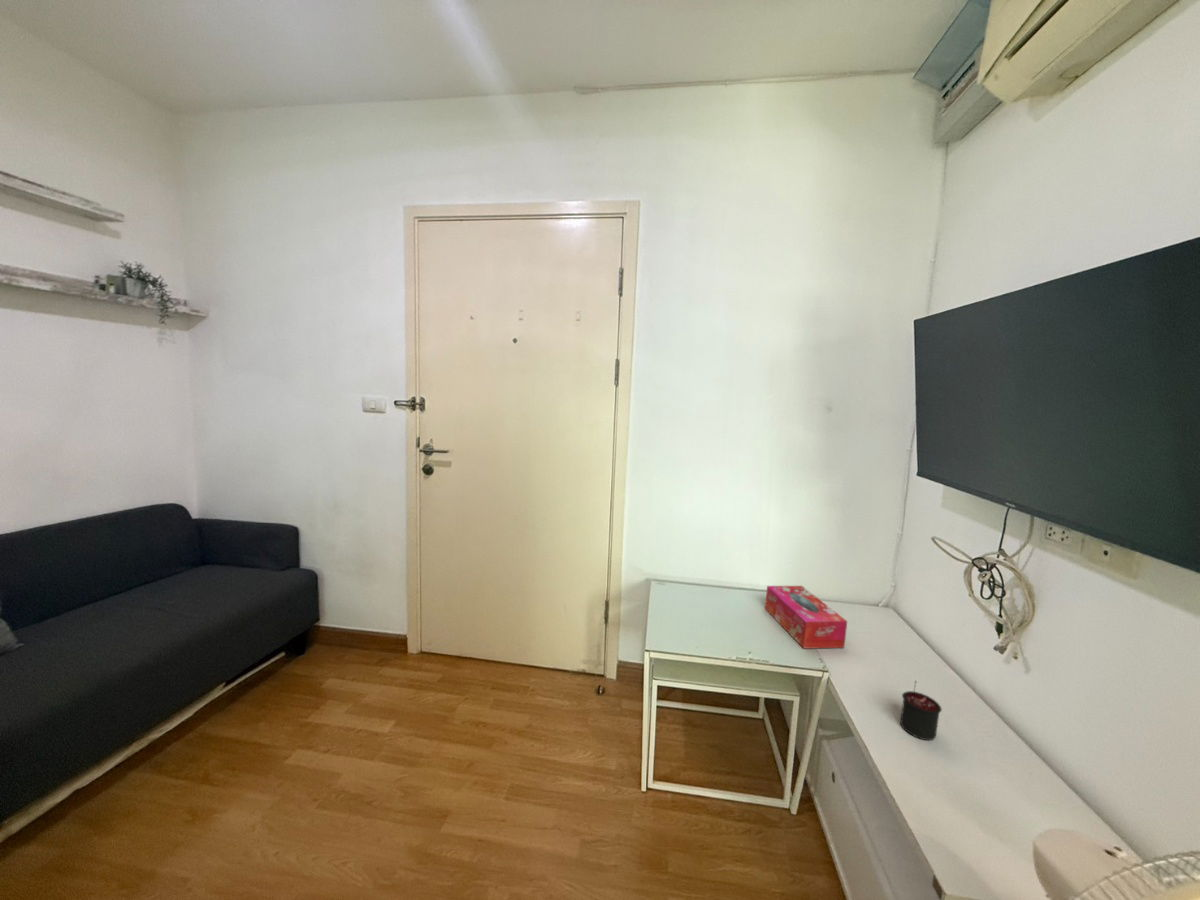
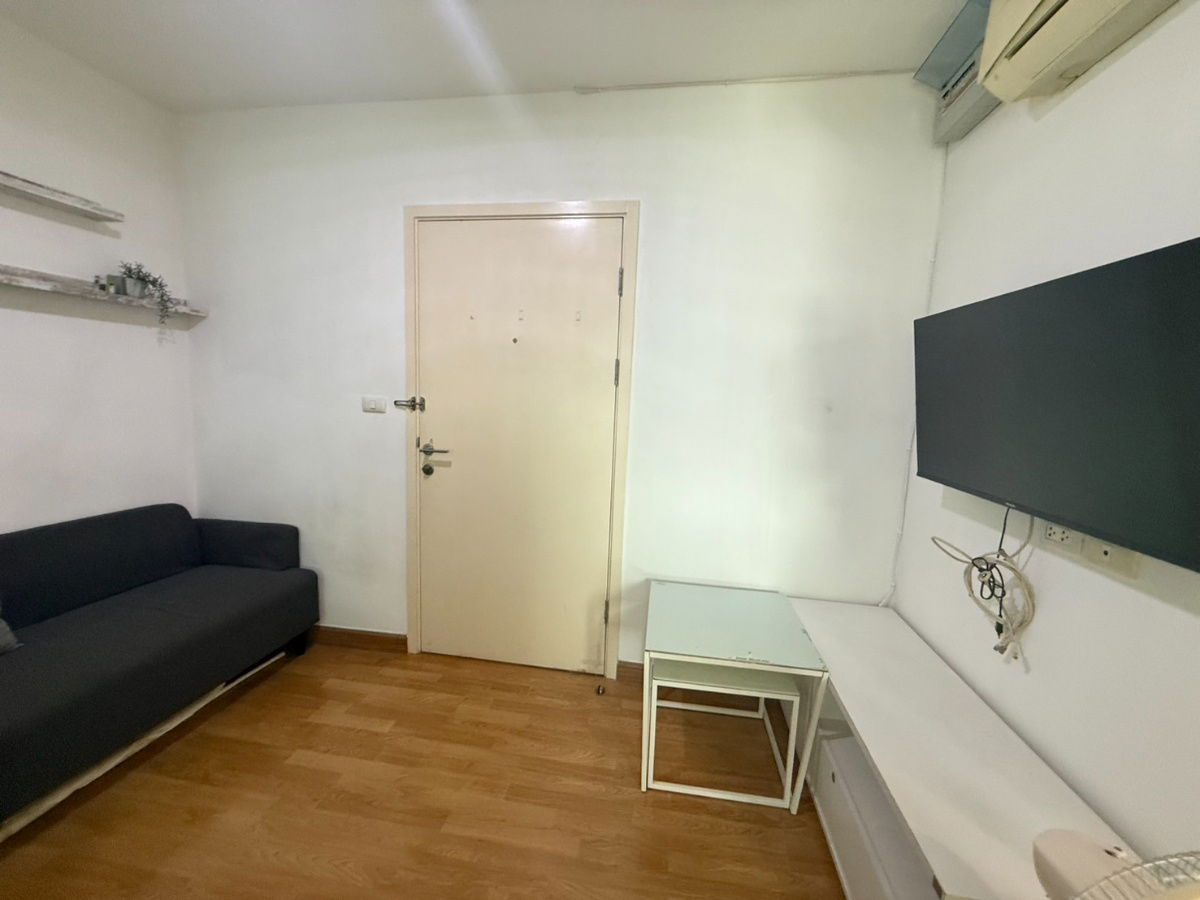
- candle [899,680,943,741]
- tissue box [764,585,848,649]
